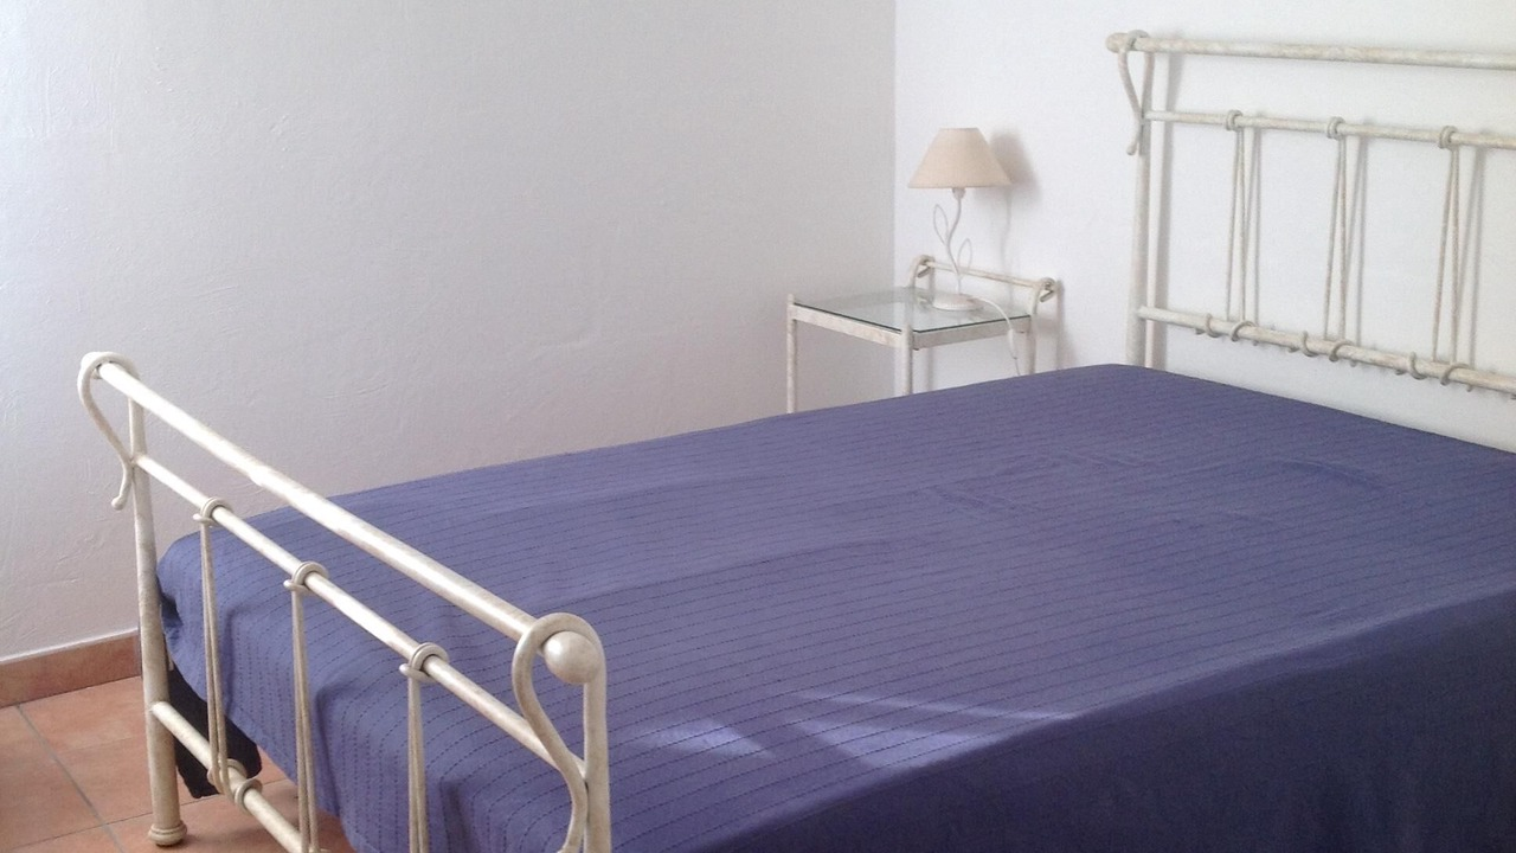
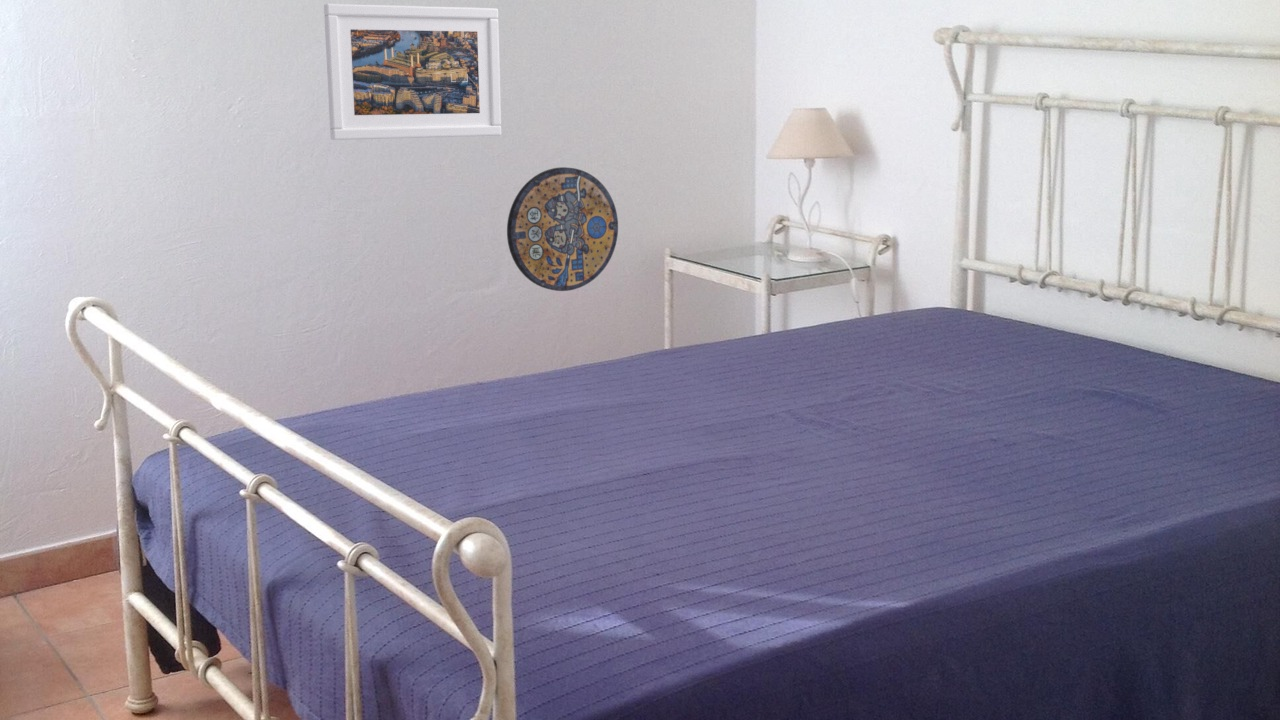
+ manhole cover [506,166,619,292]
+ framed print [323,3,502,141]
